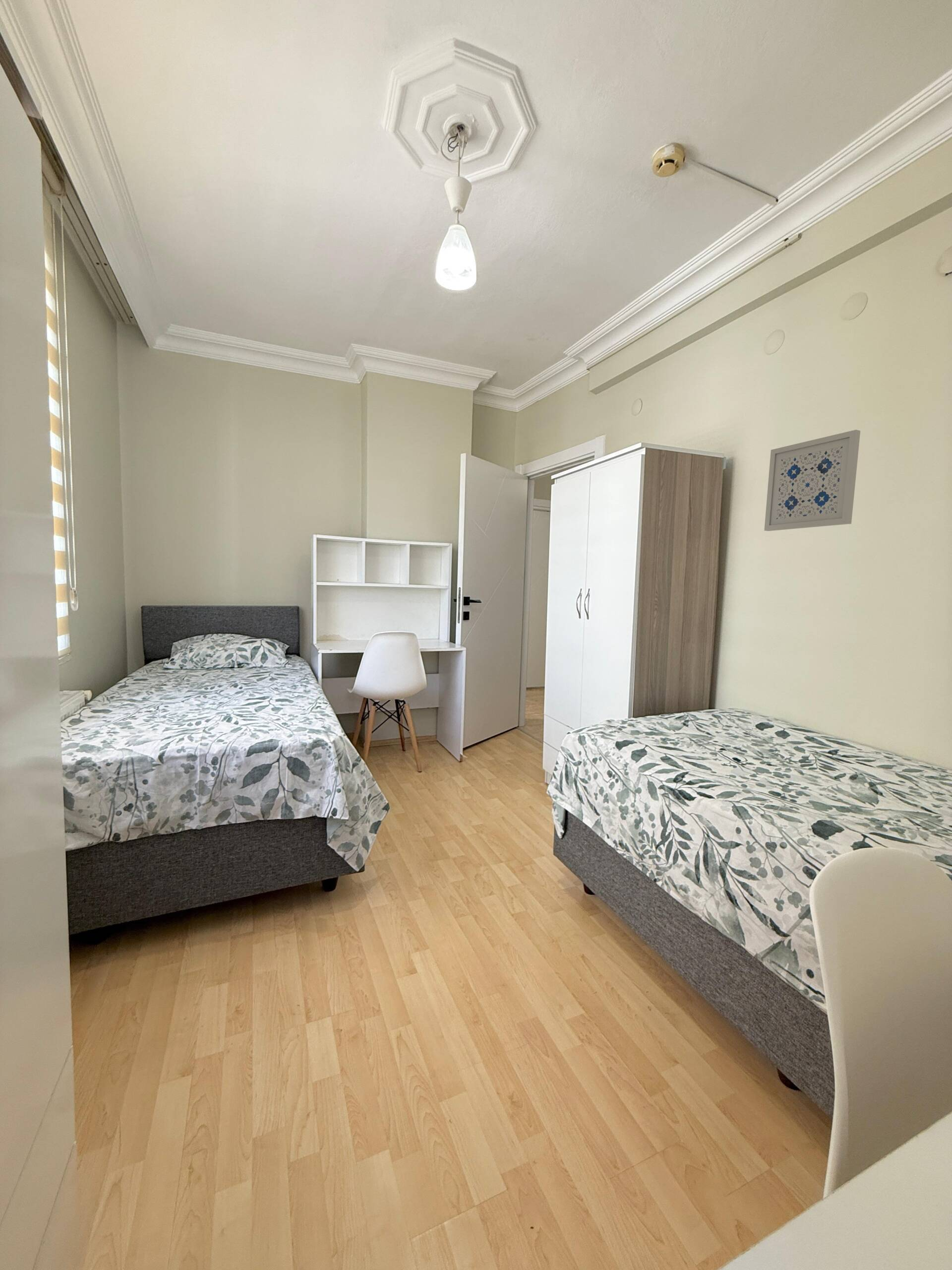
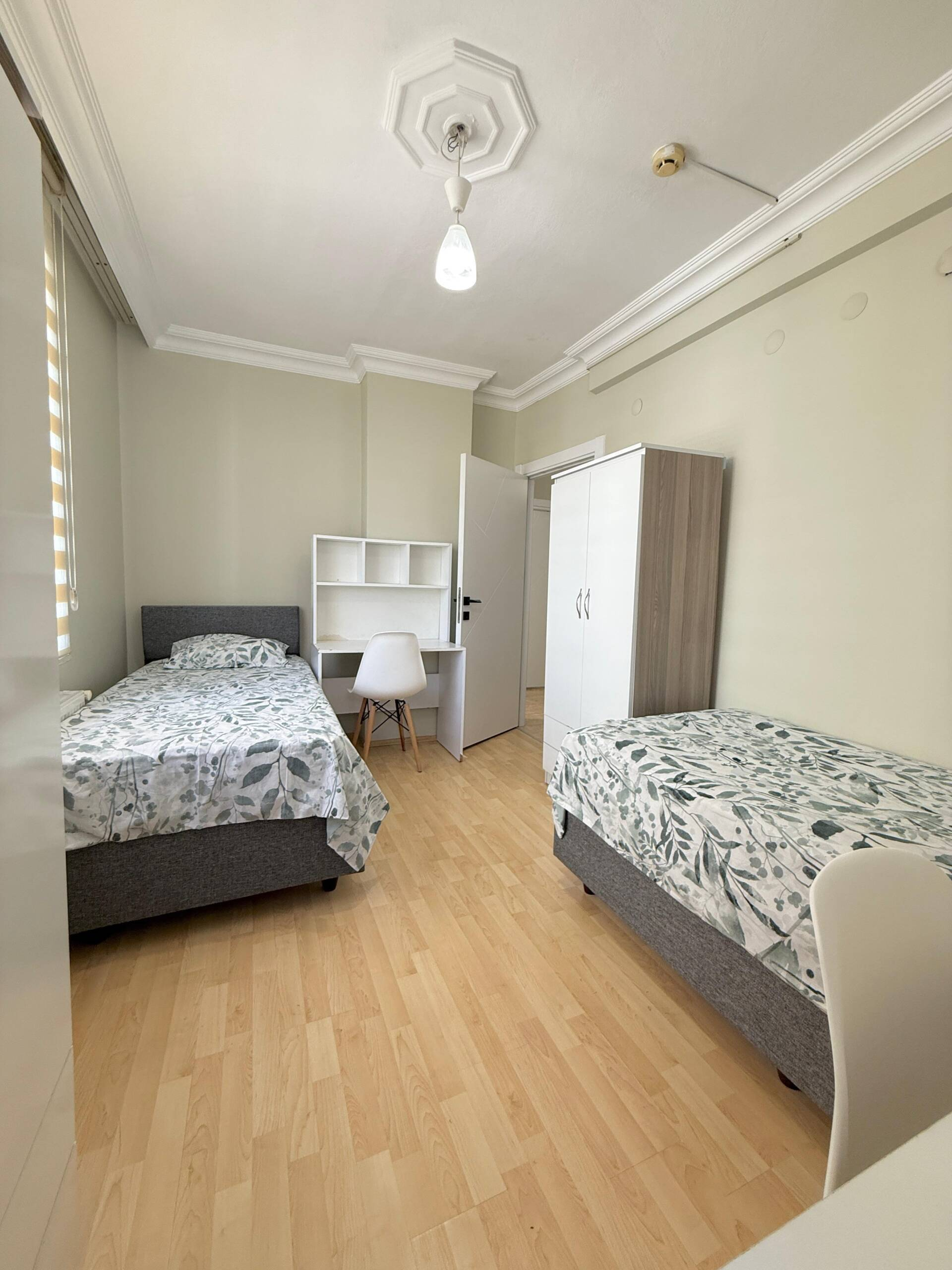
- wall art [764,429,861,531]
